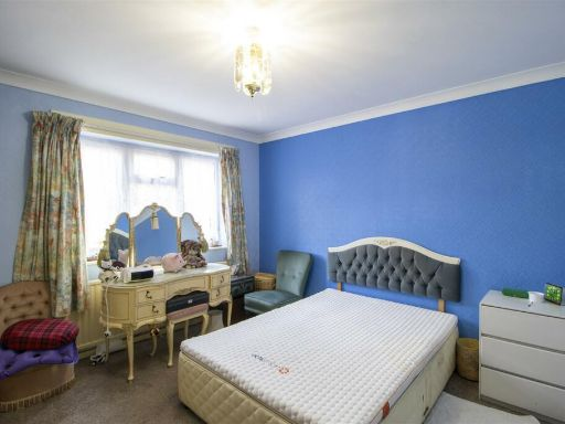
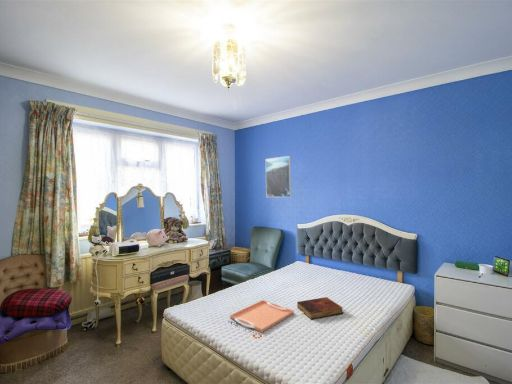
+ serving tray [229,299,295,333]
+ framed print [265,155,292,198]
+ book [296,296,344,320]
